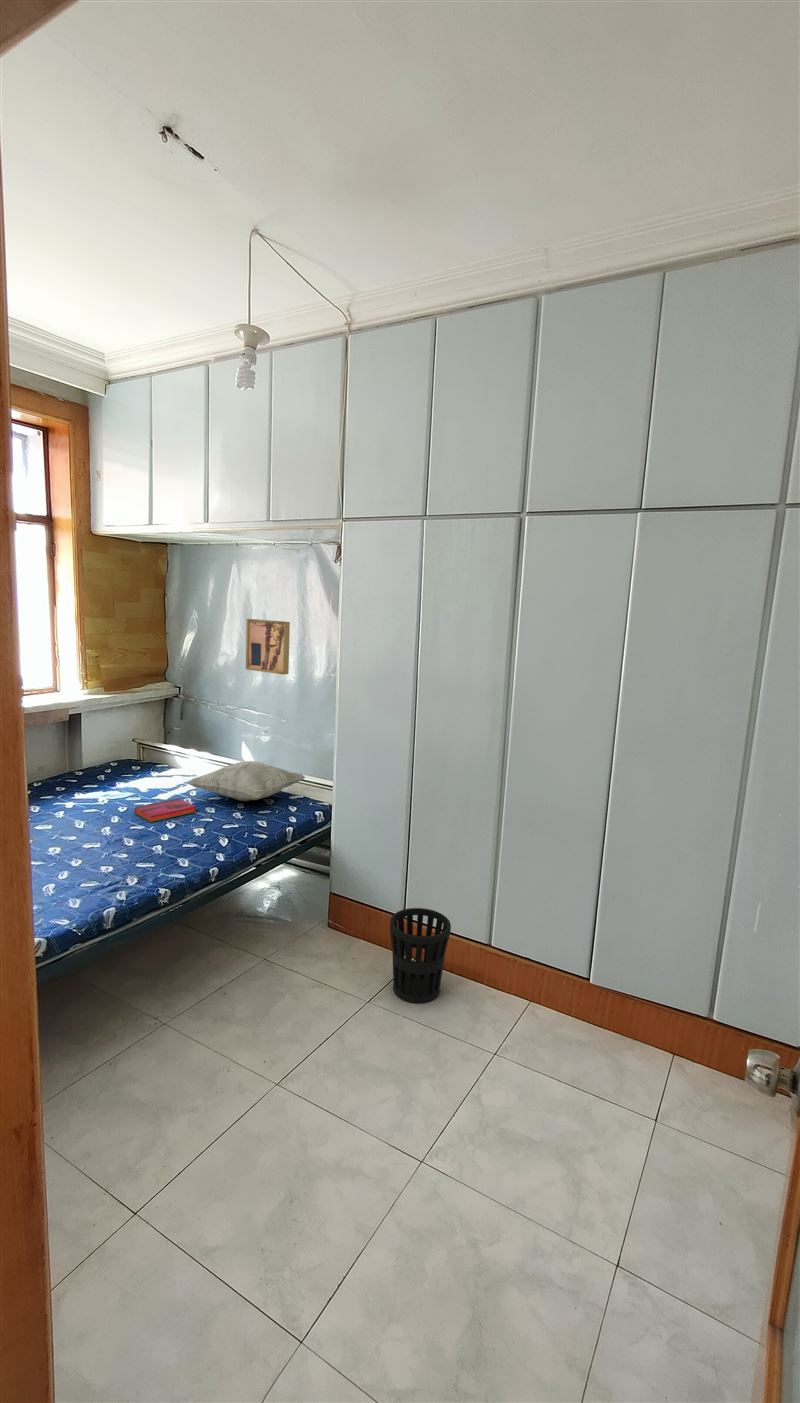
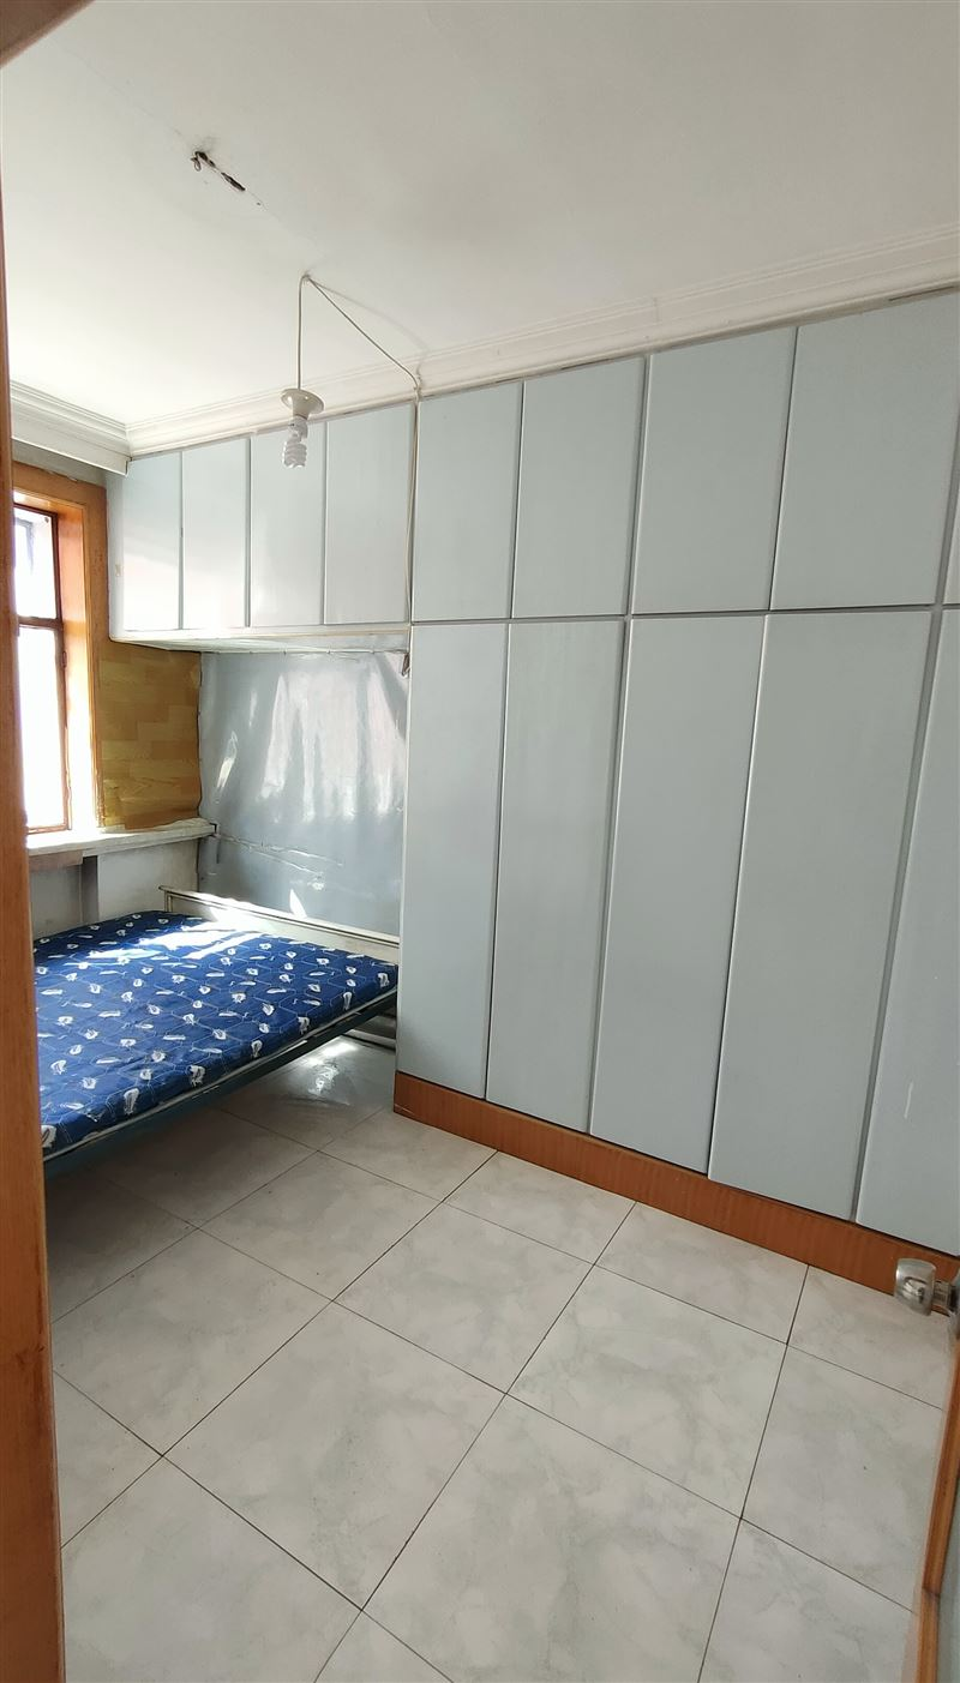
- decorative pillow [187,760,307,802]
- wastebasket [389,907,452,1004]
- hardback book [134,797,197,823]
- wall art [245,618,291,675]
